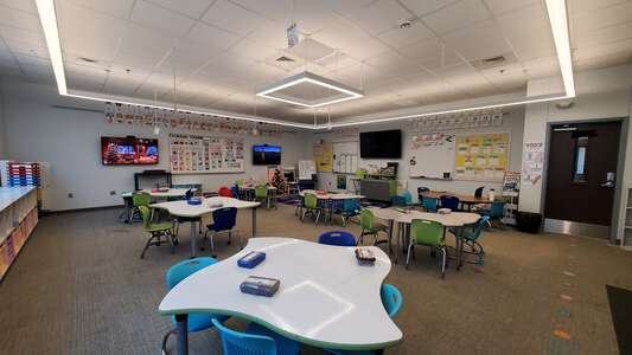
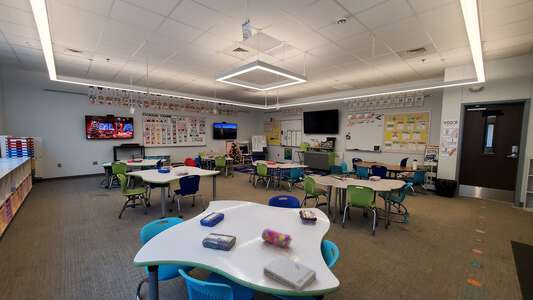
+ pencil case [261,227,293,249]
+ book [262,254,317,294]
